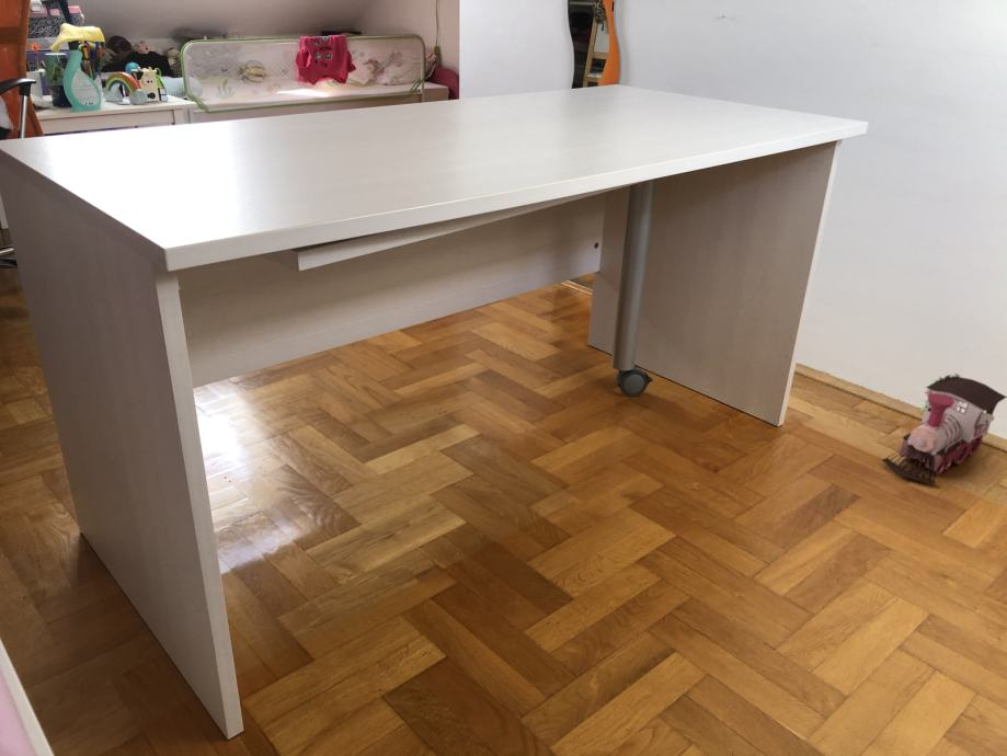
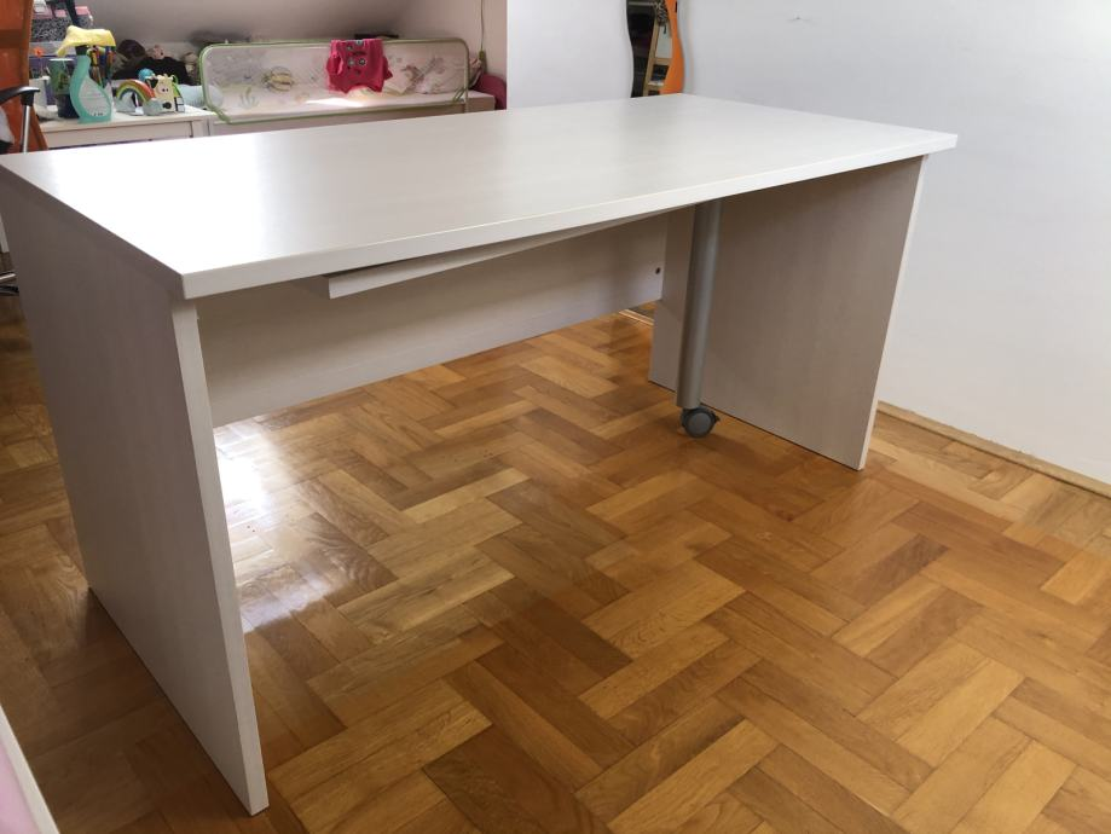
- toy train [880,373,1007,485]
